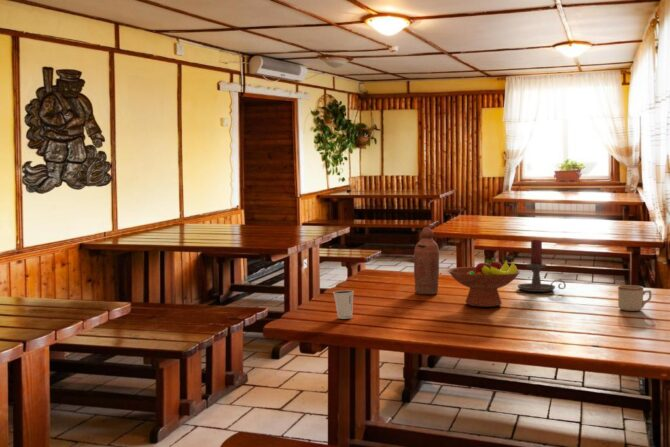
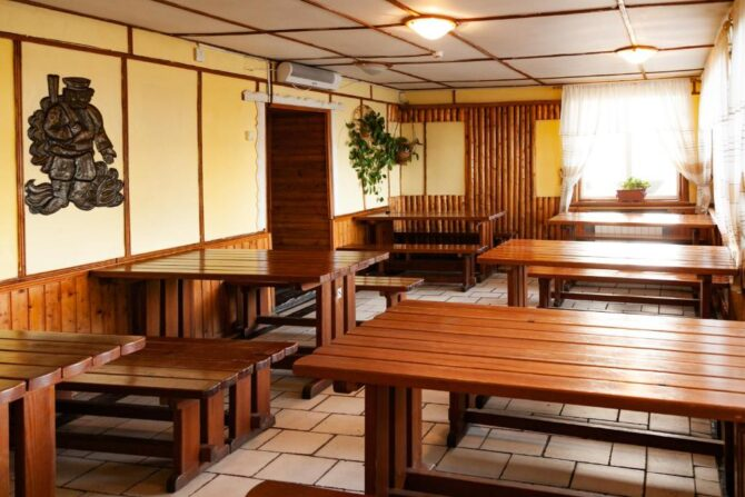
- candle holder [517,239,567,293]
- fruit bowl [447,255,522,308]
- mug [617,284,653,312]
- bottle [413,226,440,295]
- dixie cup [332,289,355,320]
